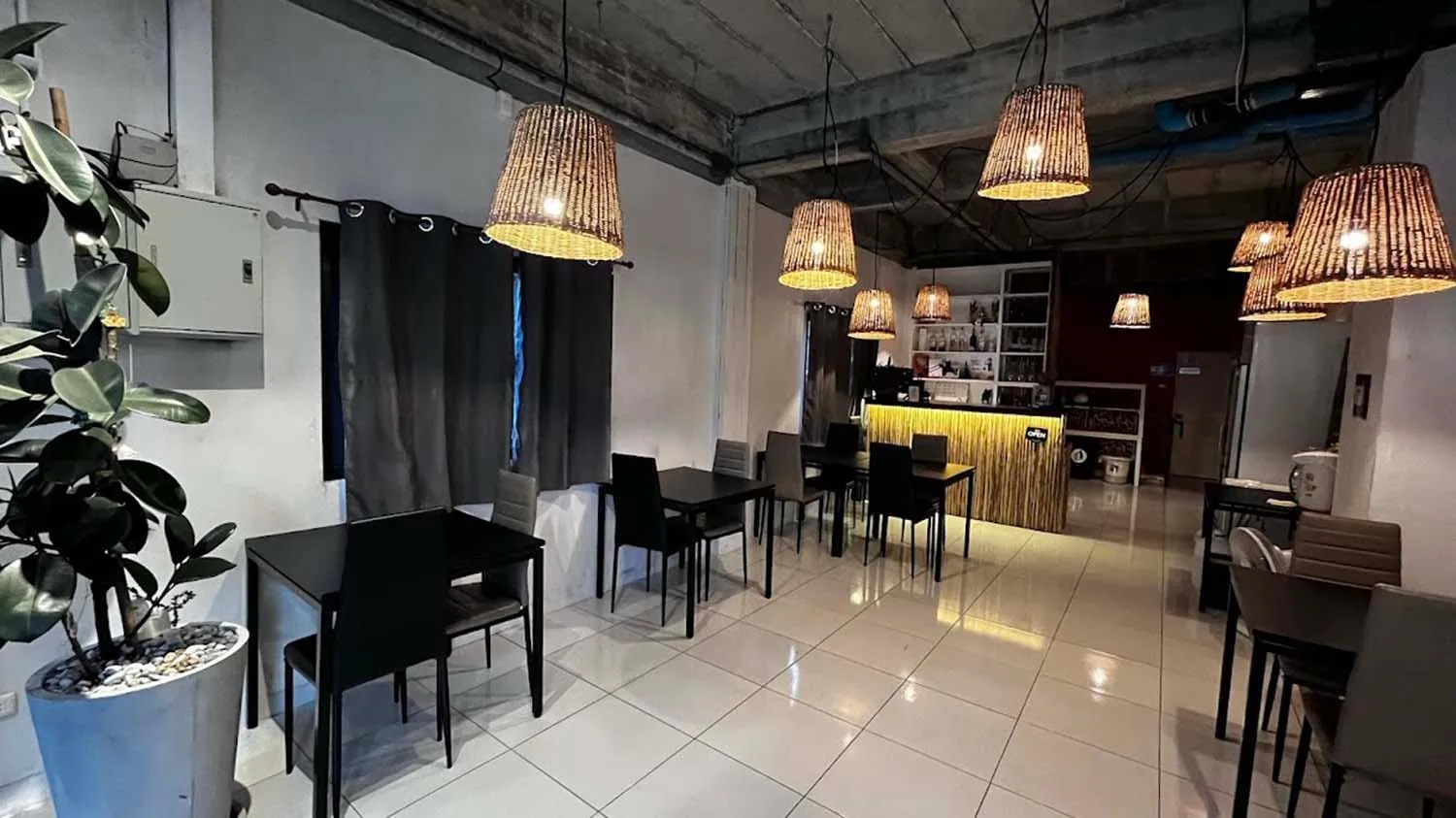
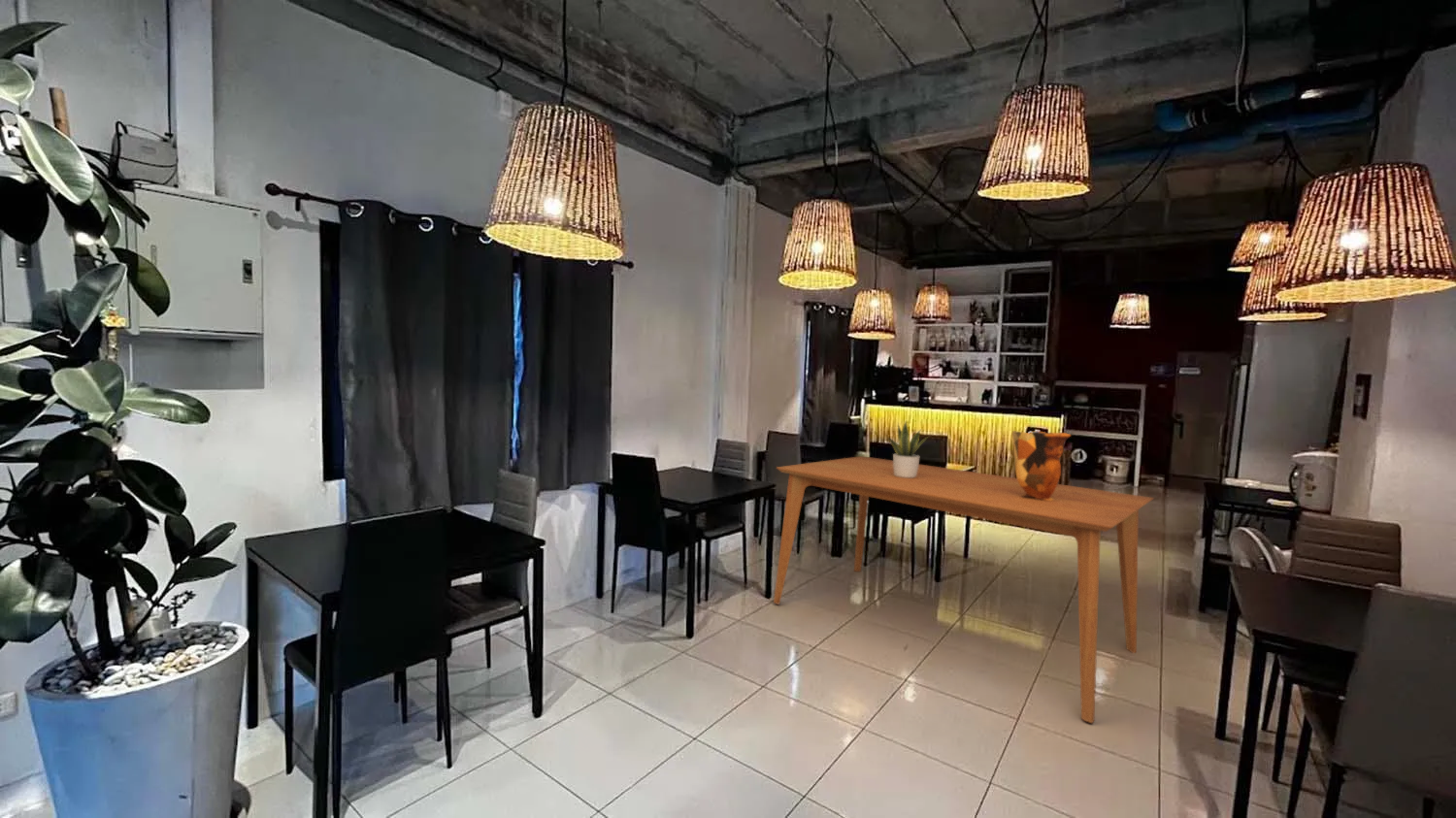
+ potted plant [886,418,930,478]
+ dining table [773,455,1155,724]
+ decorative vase [1011,430,1072,501]
